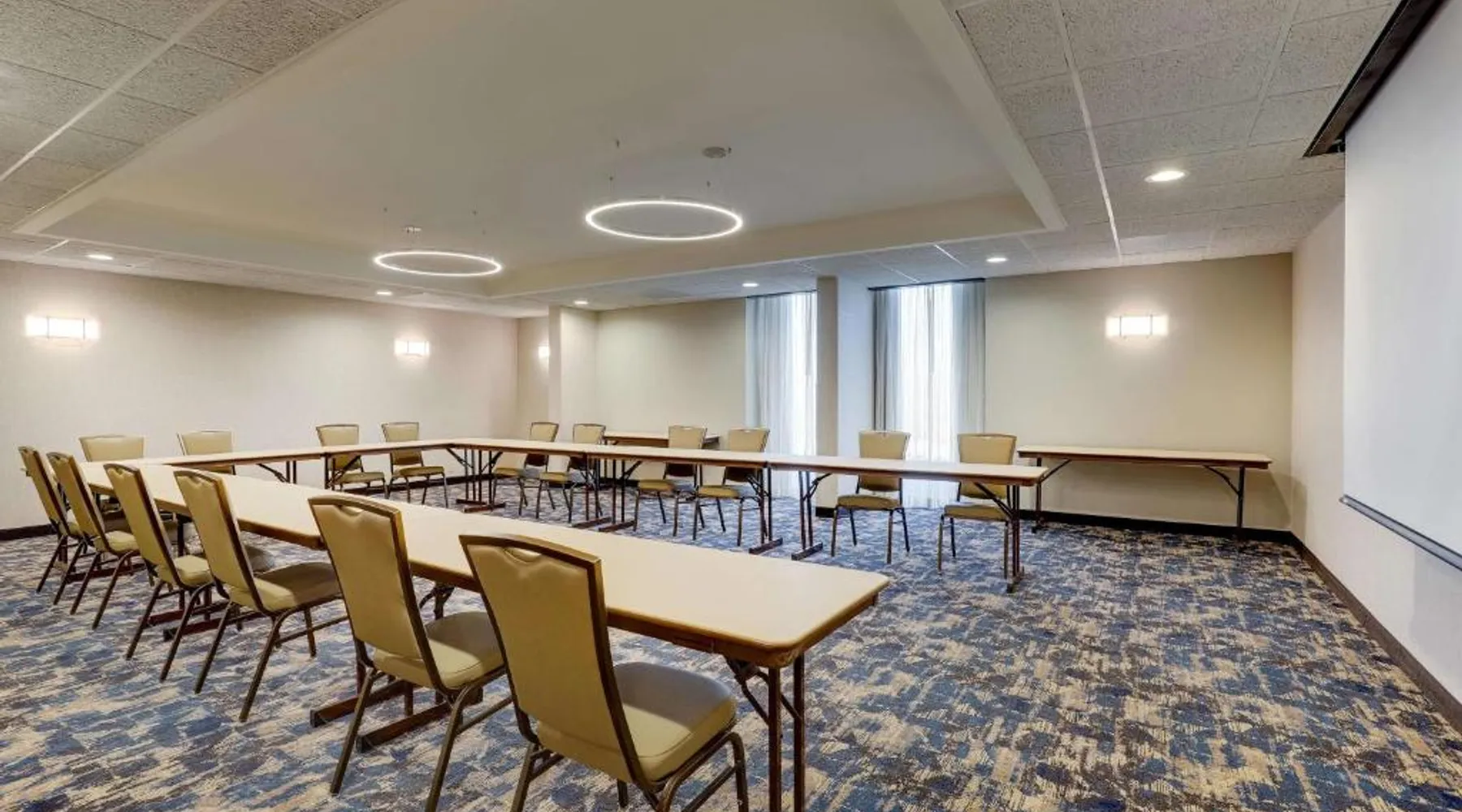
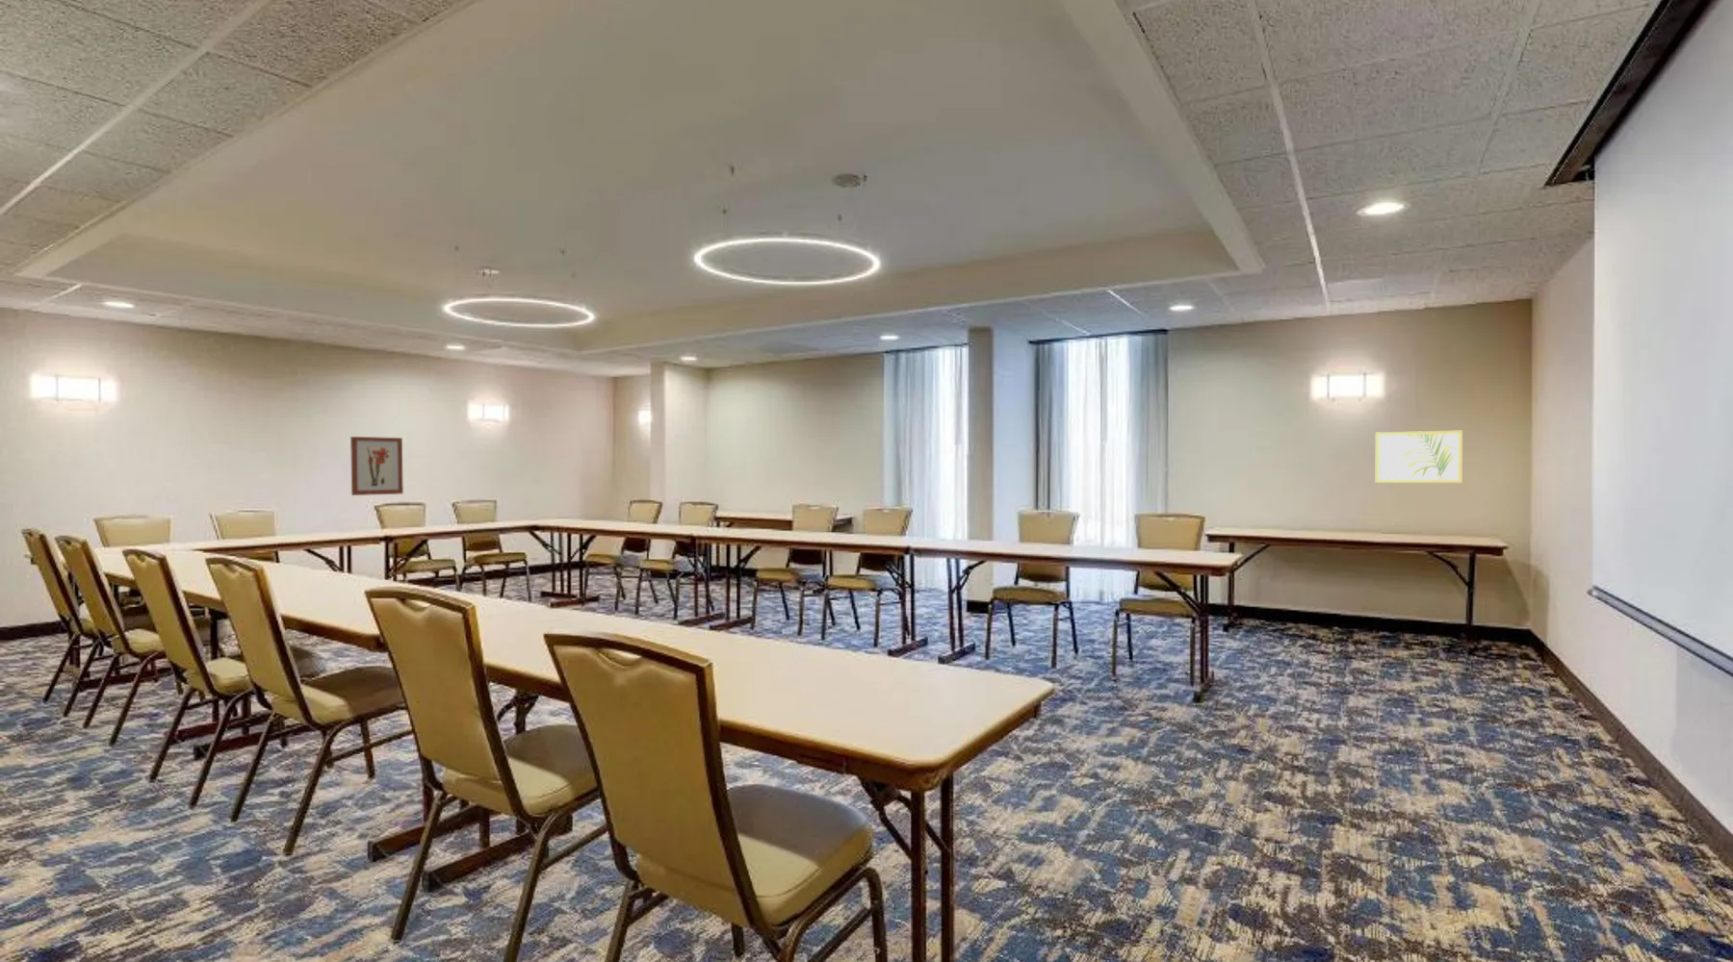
+ wall art [1375,429,1464,483]
+ wall art [350,436,404,496]
